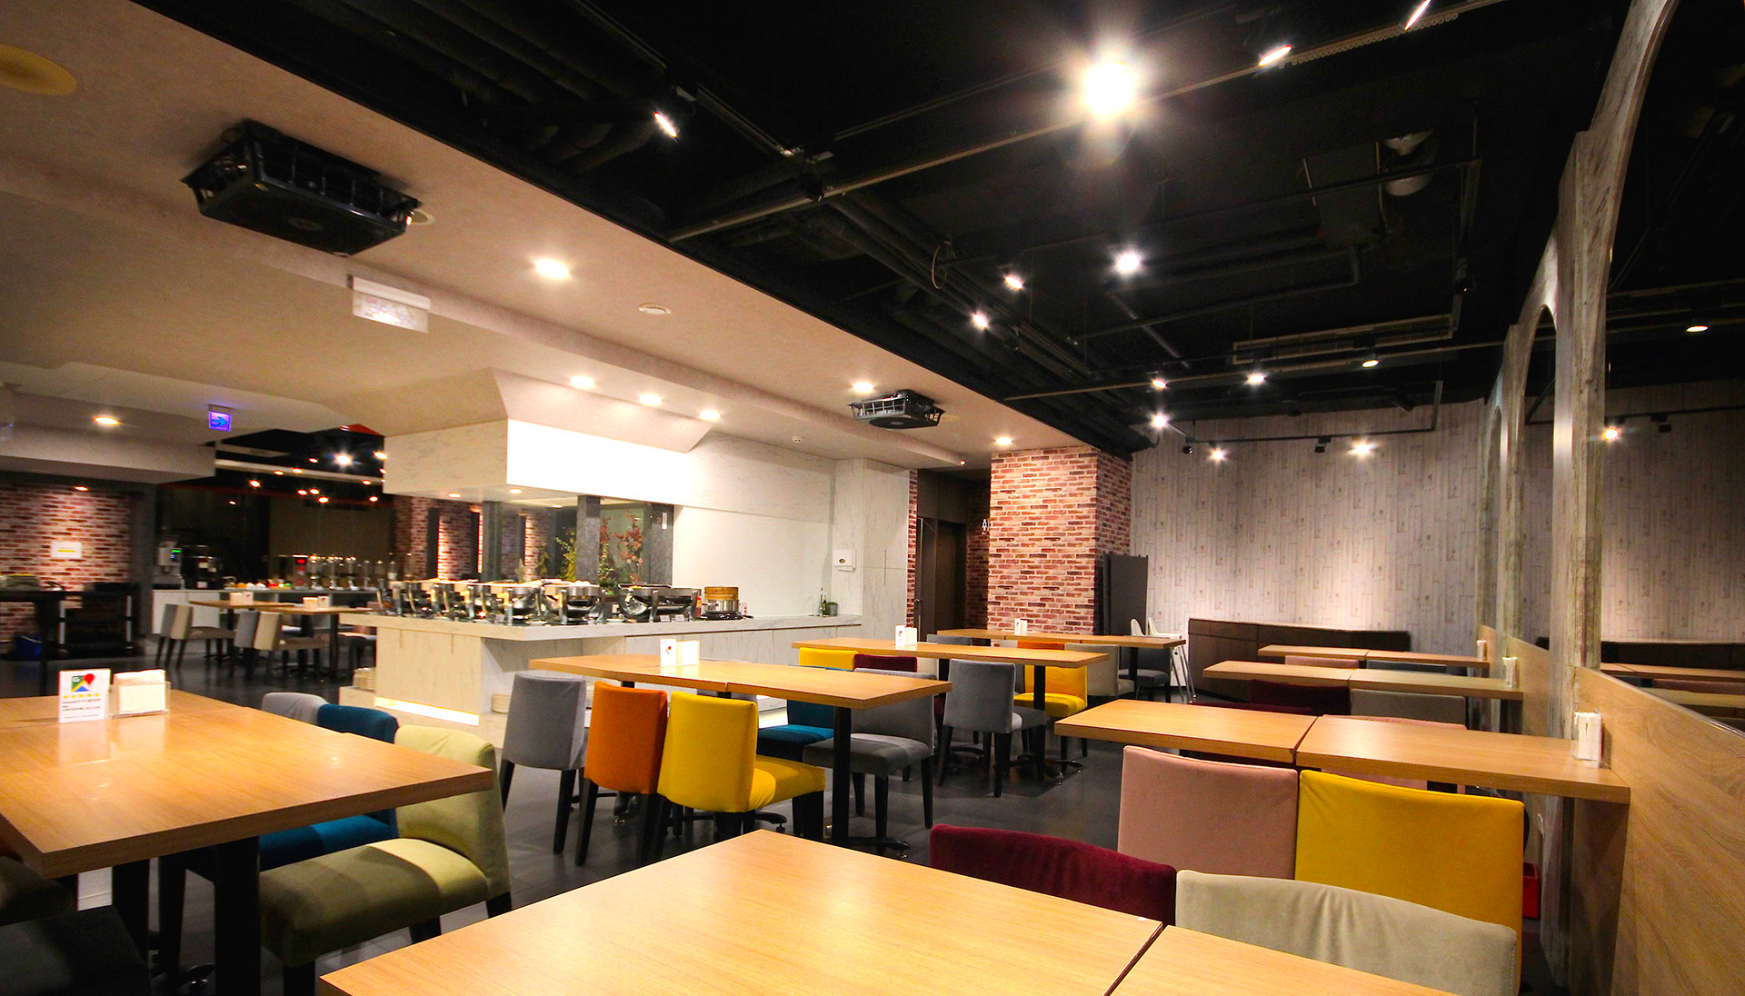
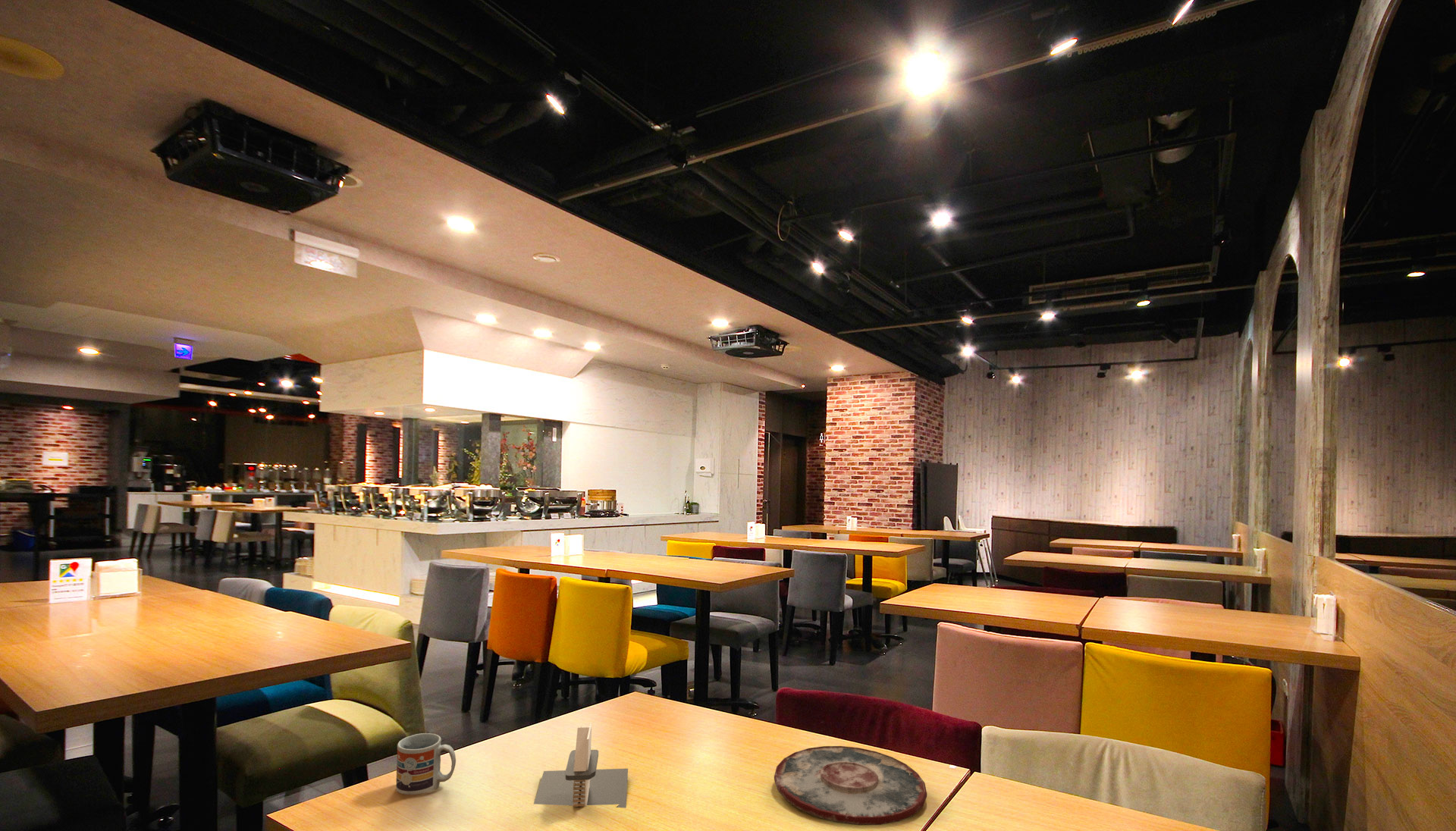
+ cup [395,732,457,795]
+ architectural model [533,723,629,808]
+ plate [773,745,927,826]
